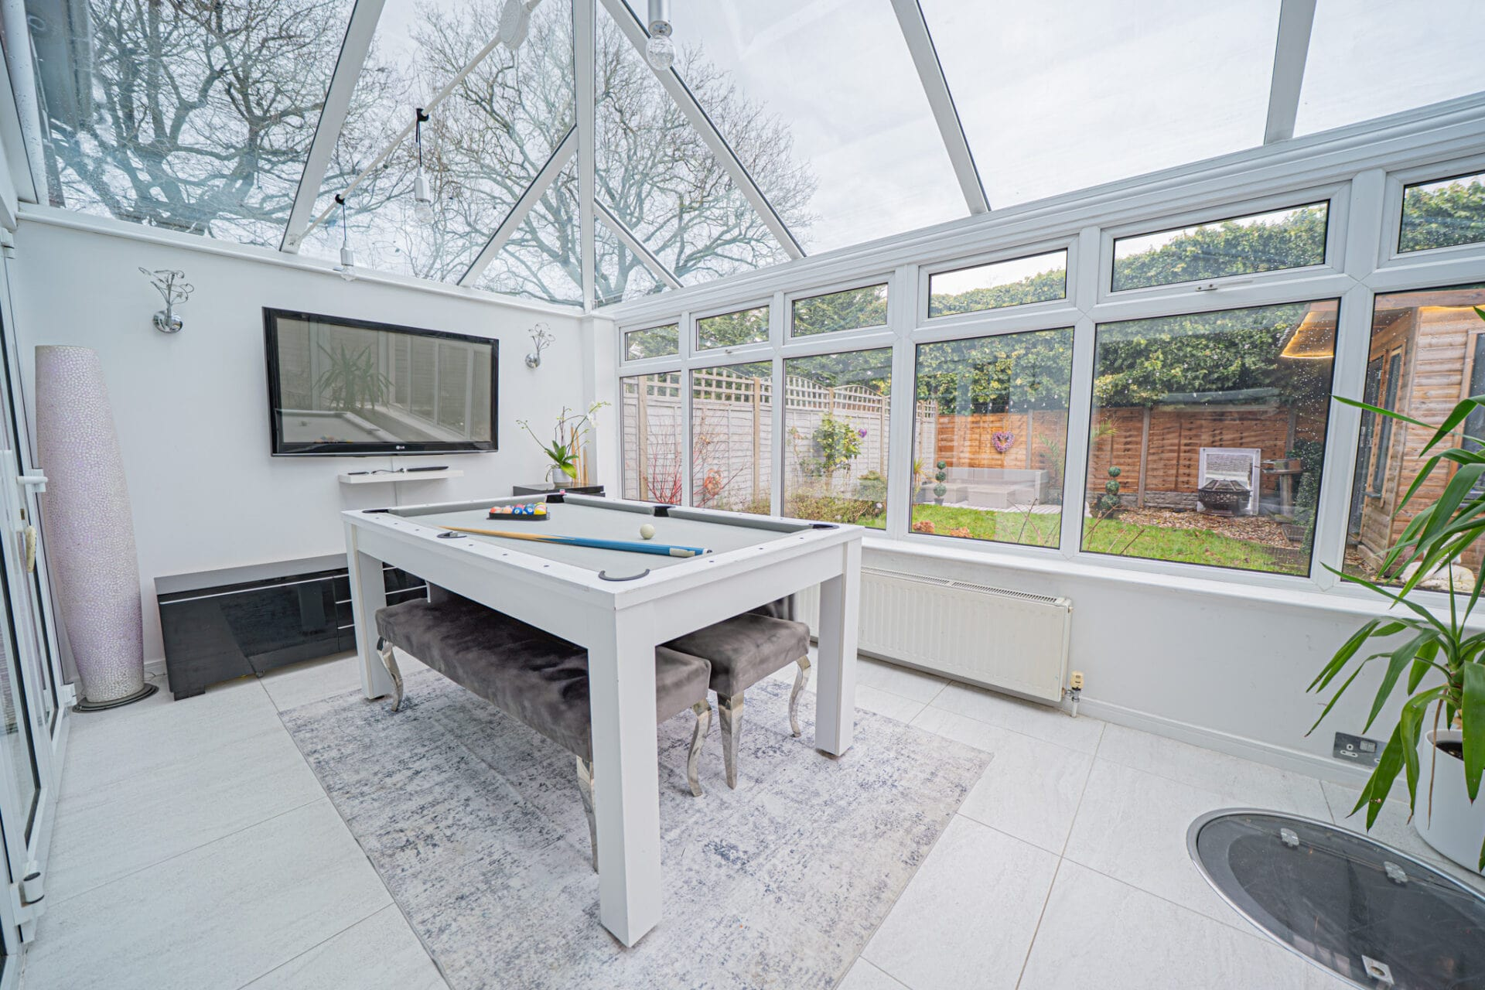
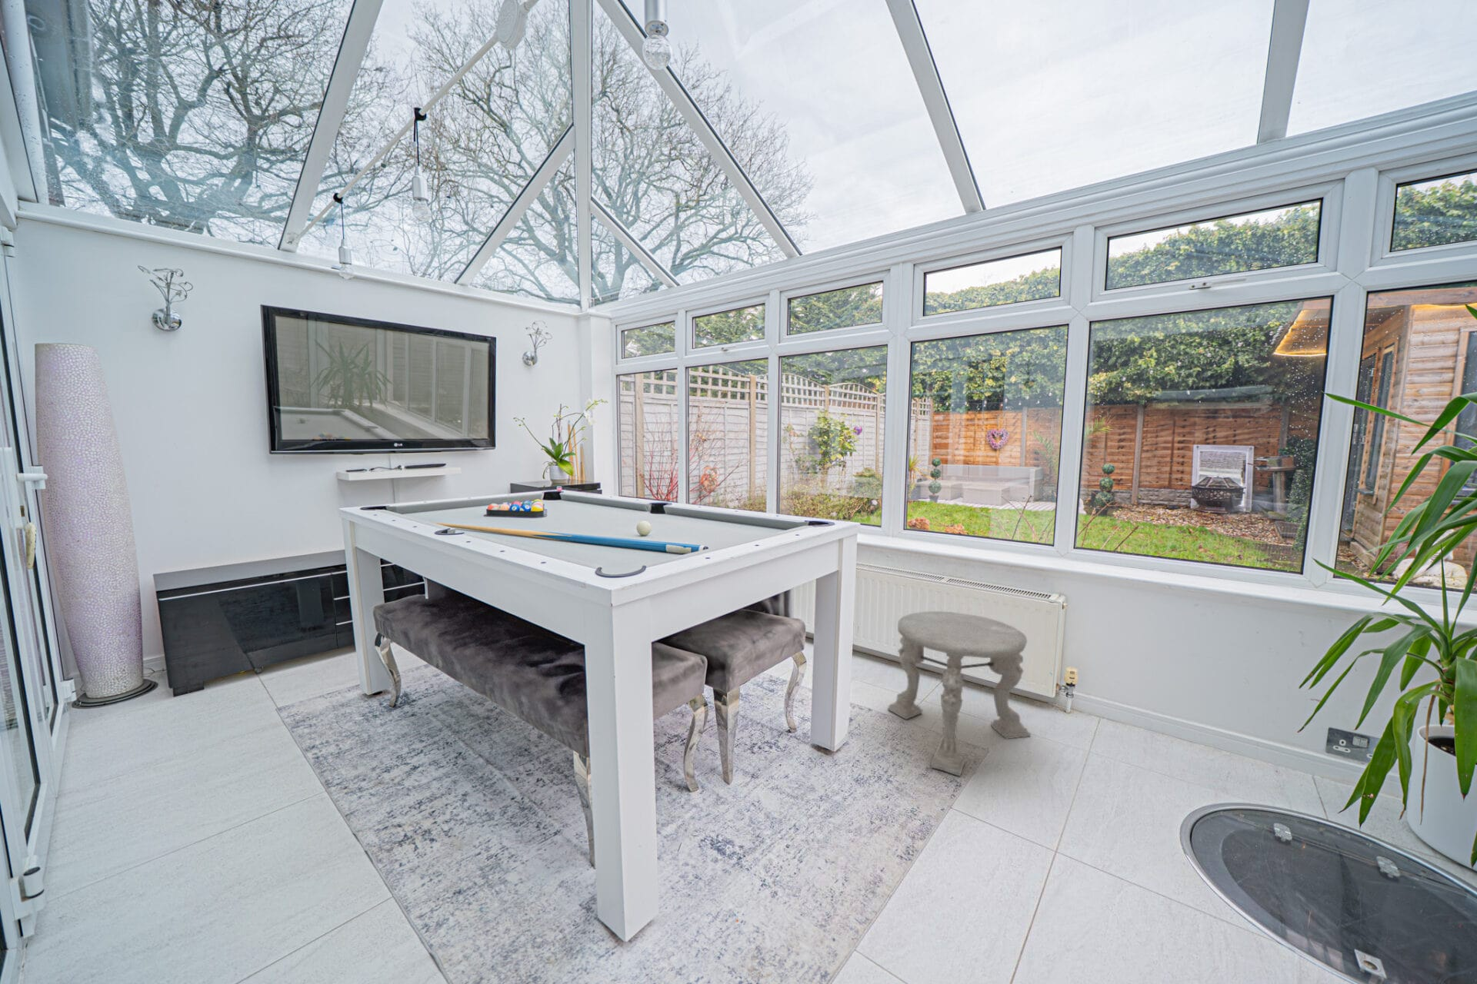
+ side table [887,611,1032,778]
